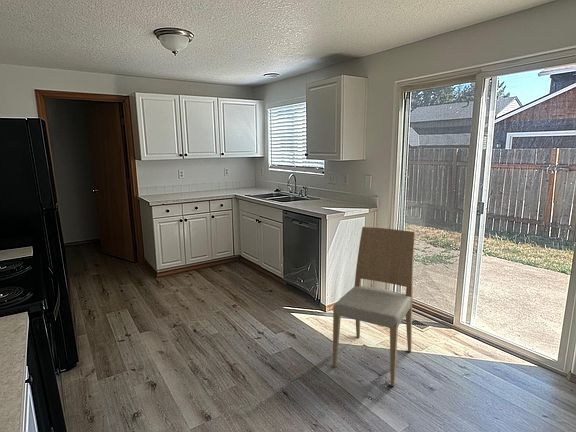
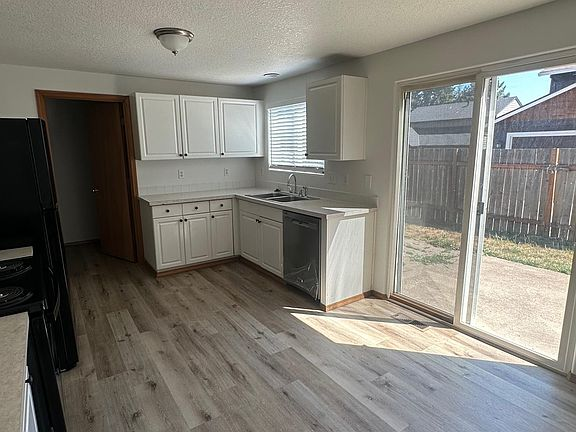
- dining chair [332,226,416,387]
